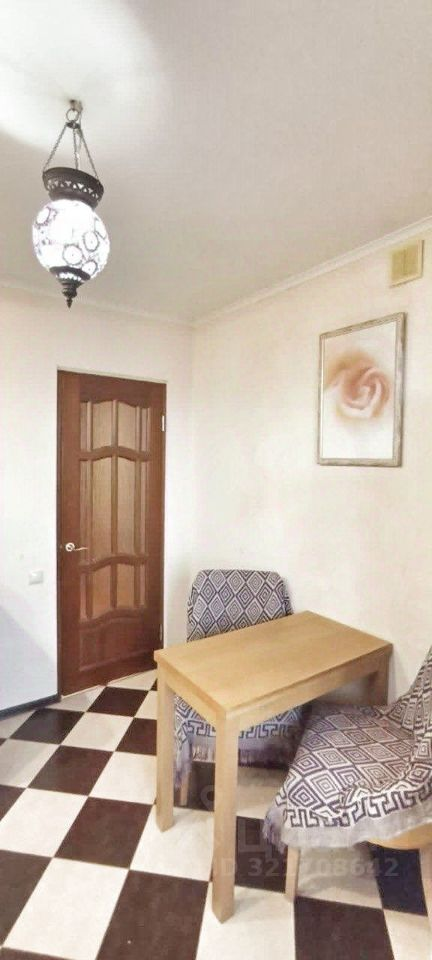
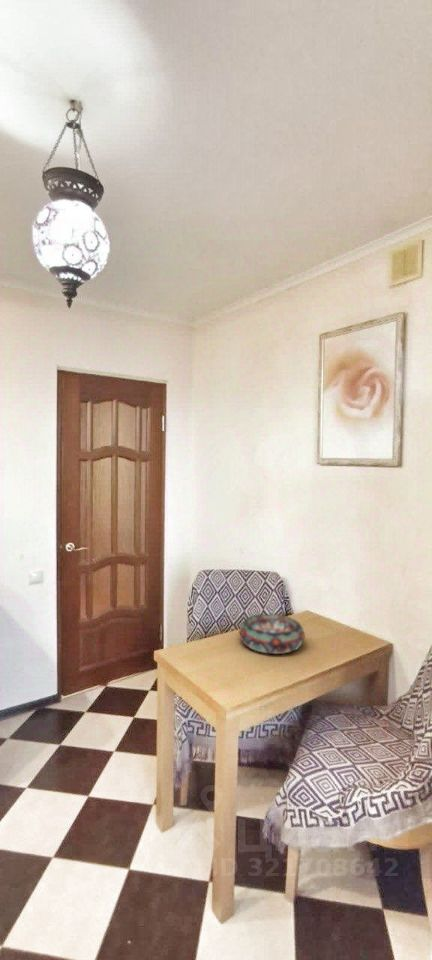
+ decorative bowl [238,613,306,655]
